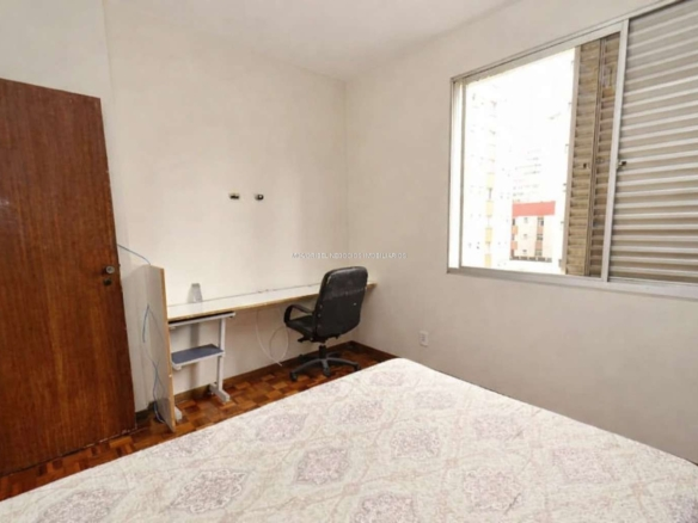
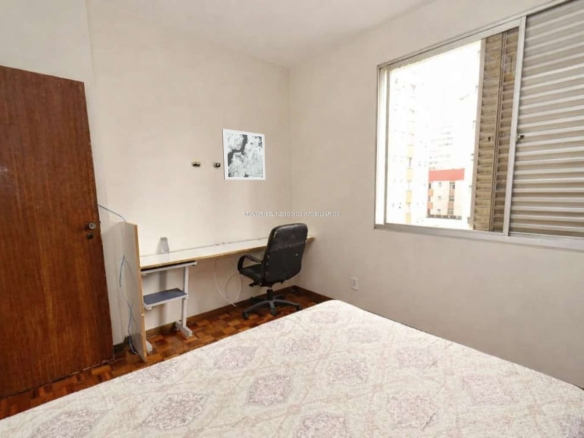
+ wall art [221,128,266,181]
